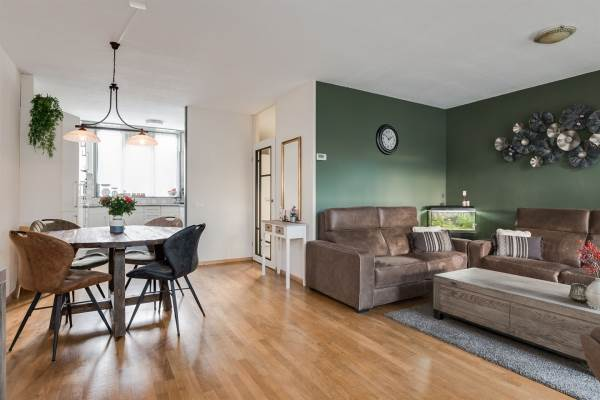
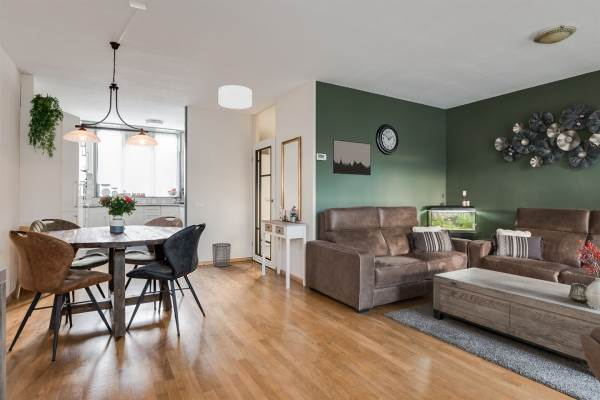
+ waste bin [211,242,232,268]
+ ceiling light [218,84,253,110]
+ wall art [331,138,372,176]
